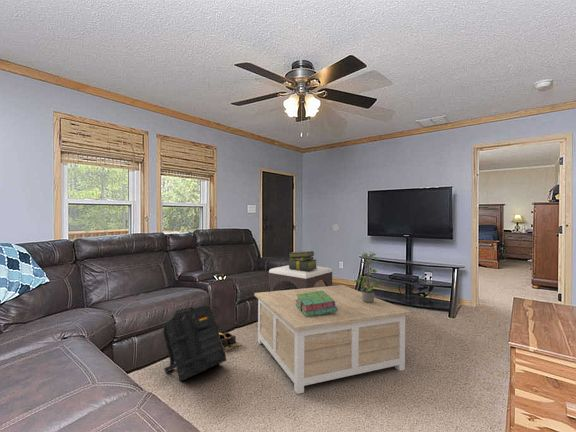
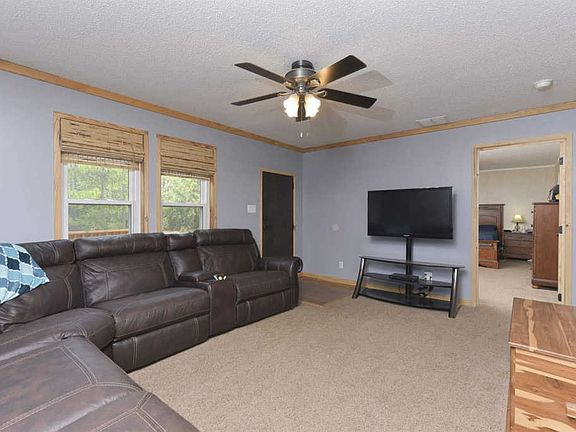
- backpack [162,304,227,382]
- potted plant [354,251,381,303]
- stack of books [288,250,317,271]
- shoes [219,331,242,353]
- coffee table [254,284,412,395]
- footstool [268,264,333,292]
- stack of books [295,290,338,317]
